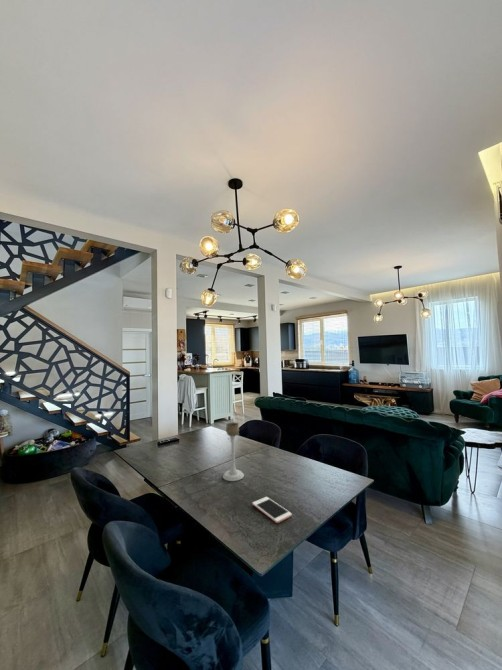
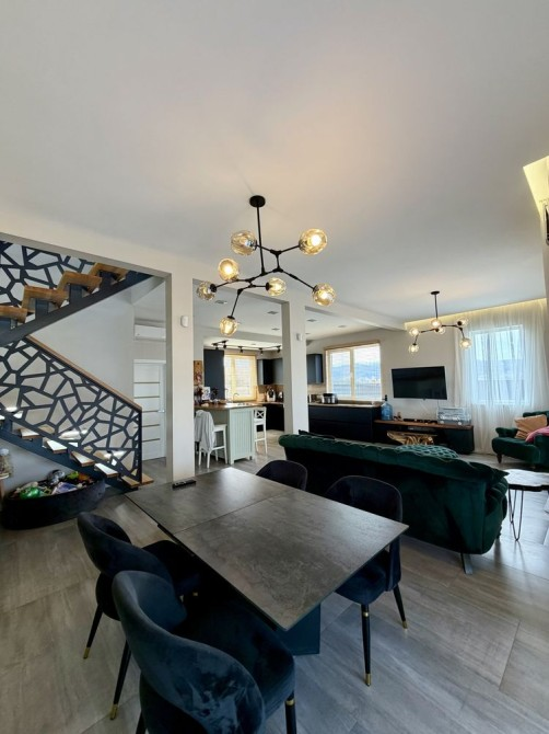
- cell phone [251,496,293,524]
- candle holder [222,422,245,482]
